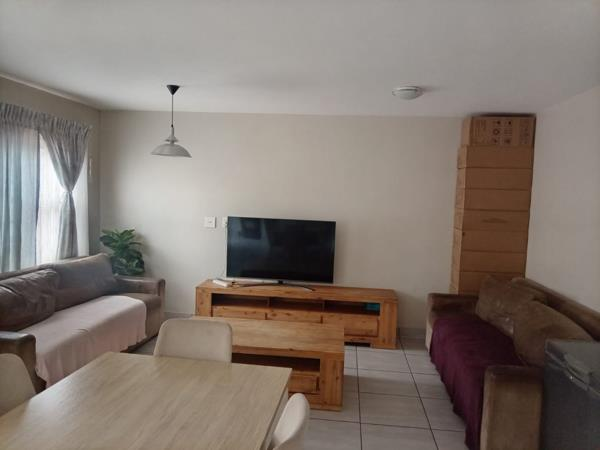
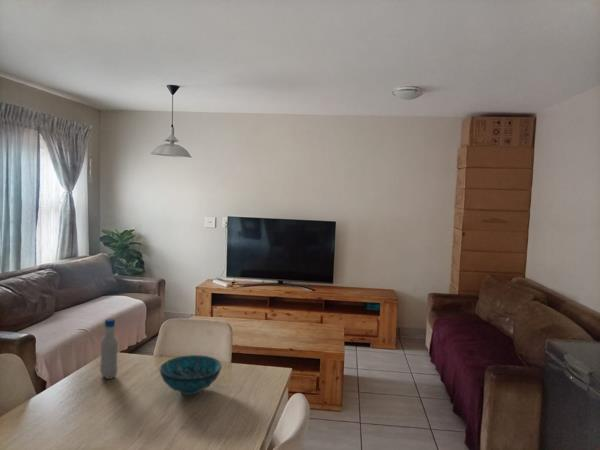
+ decorative bowl [159,354,223,396]
+ bottle [99,318,119,380]
